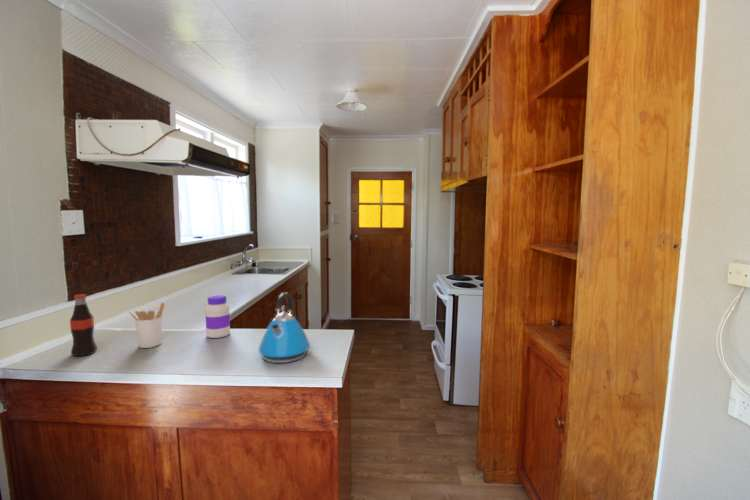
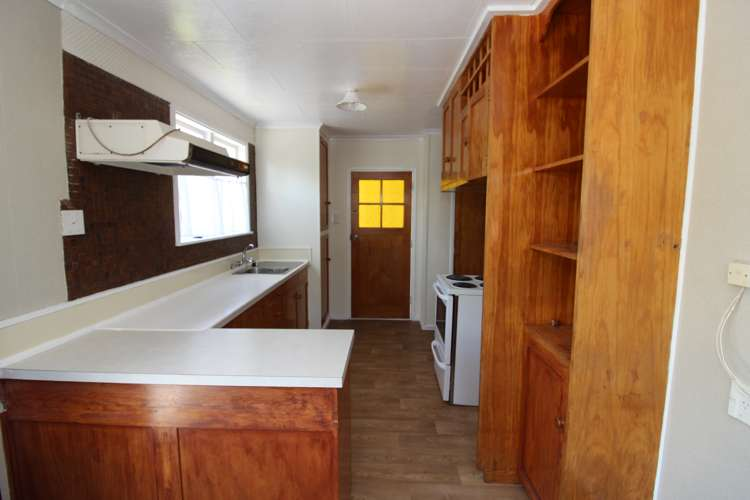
- jar [204,294,231,339]
- bottle [69,293,98,358]
- kettle [258,291,311,364]
- utensil holder [128,302,166,349]
